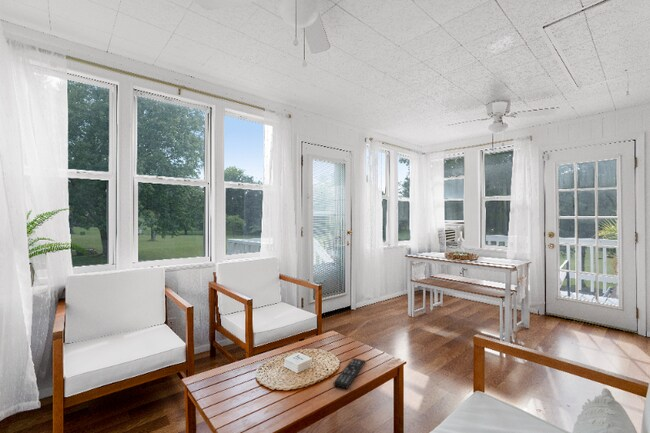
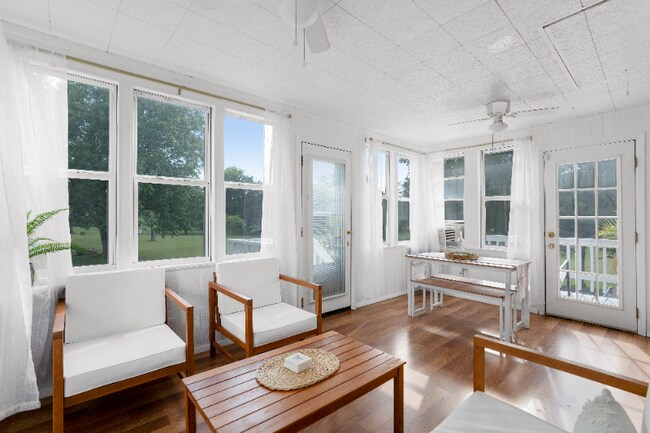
- remote control [333,357,366,390]
